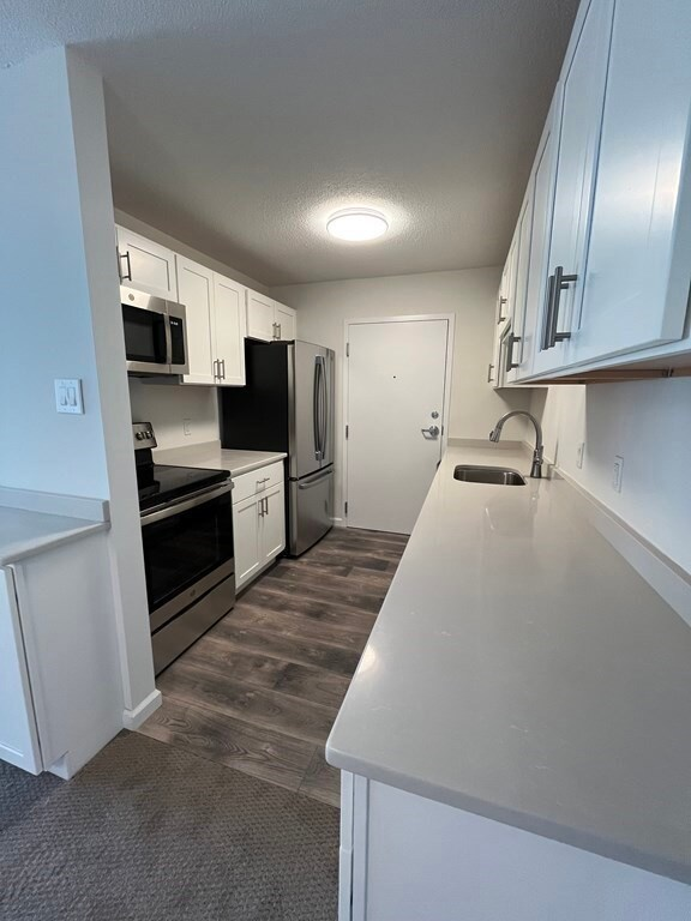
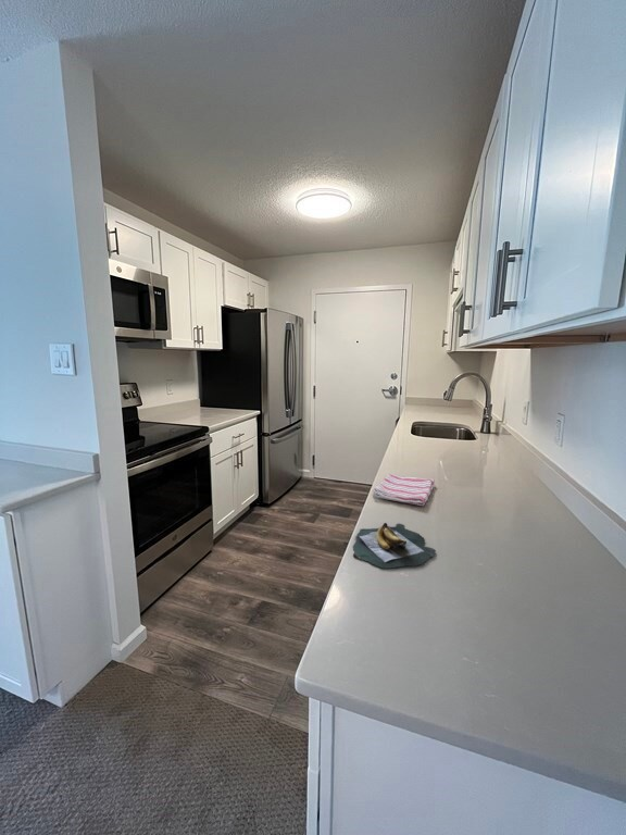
+ dish towel [372,473,436,507]
+ banana bunch [352,522,437,570]
